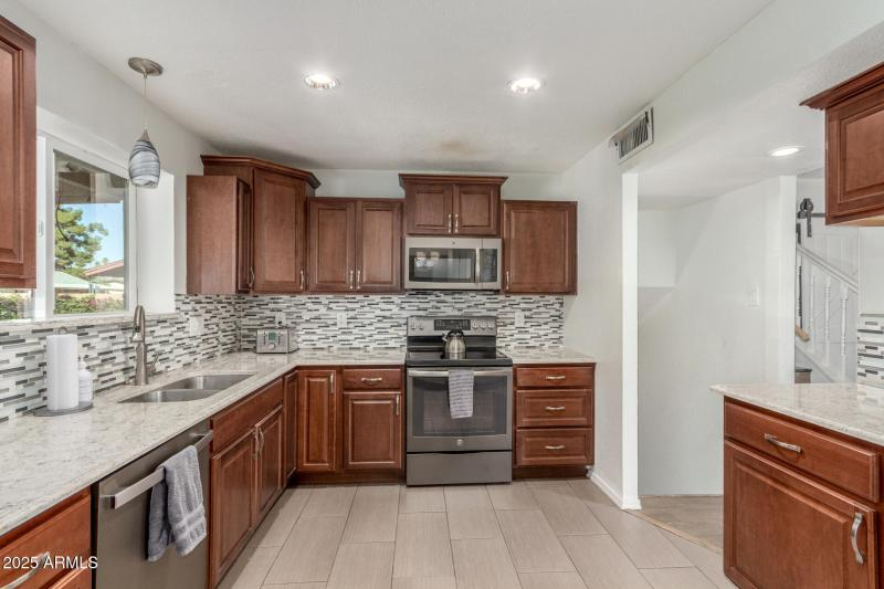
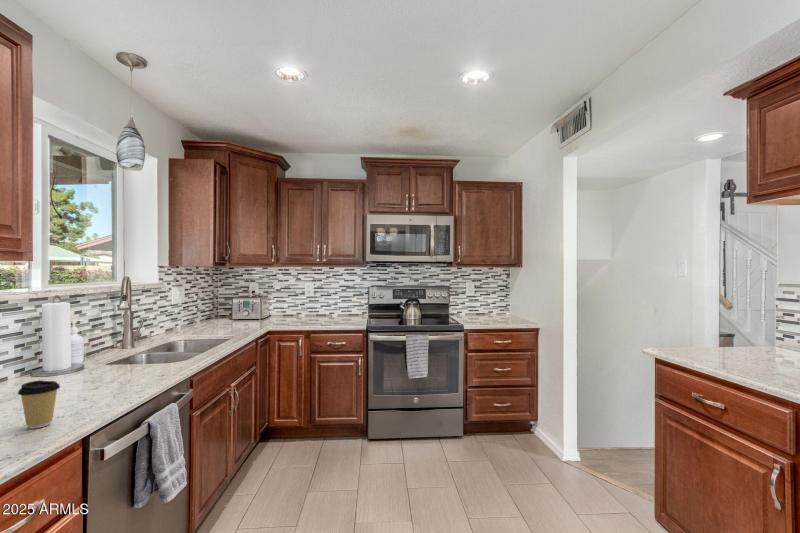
+ coffee cup [17,379,61,429]
